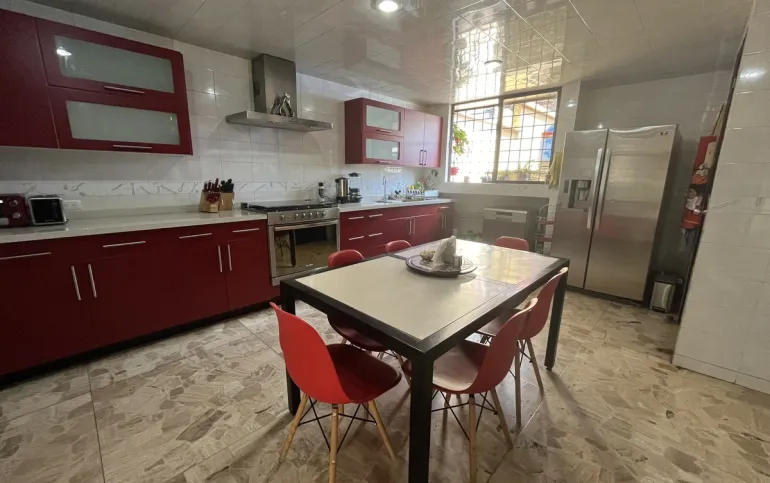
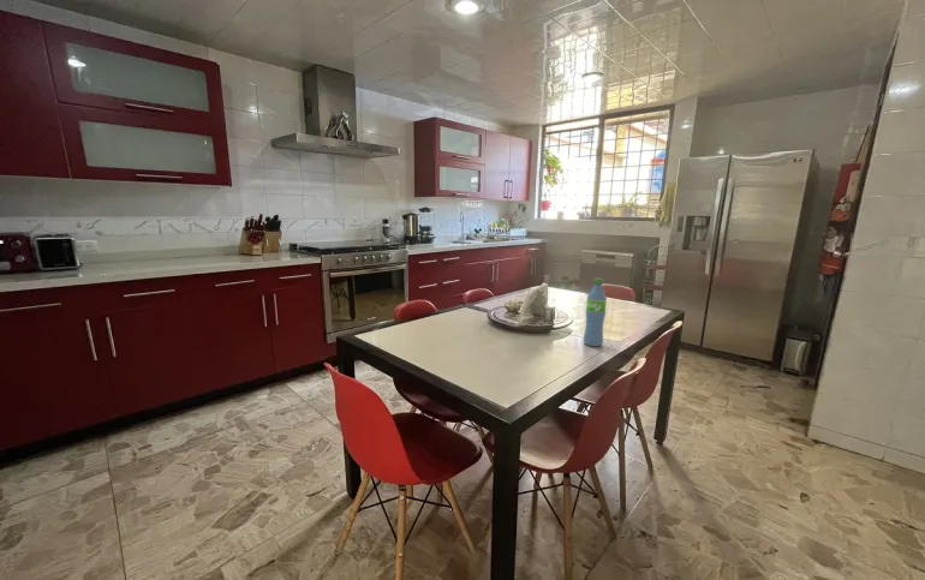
+ water bottle [583,277,608,348]
